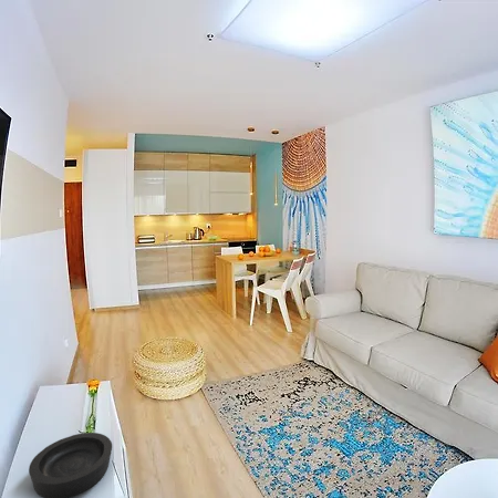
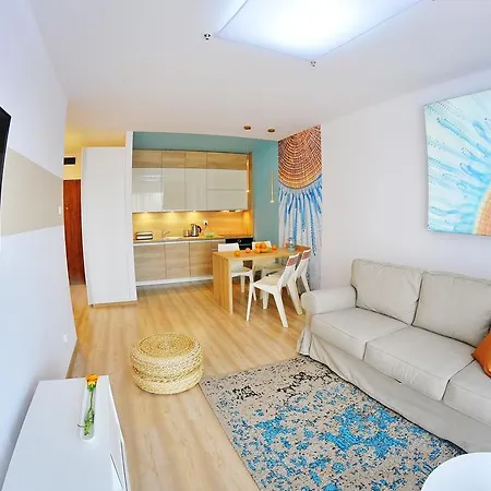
- bowl [28,432,113,498]
